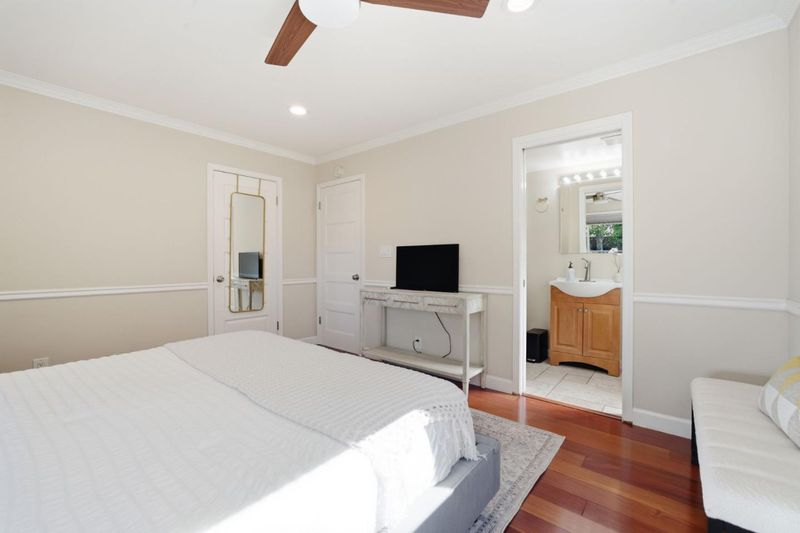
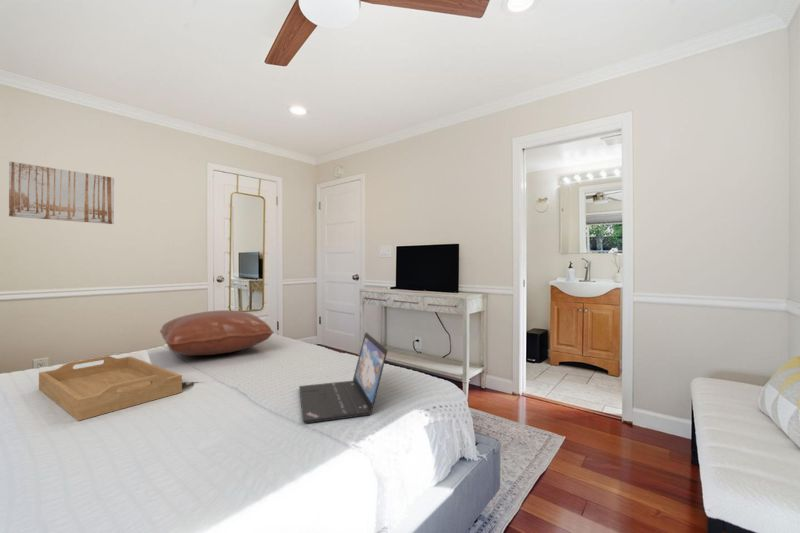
+ wall art [8,161,115,225]
+ serving tray [38,355,183,422]
+ pillow [159,309,275,356]
+ laptop [298,331,389,424]
